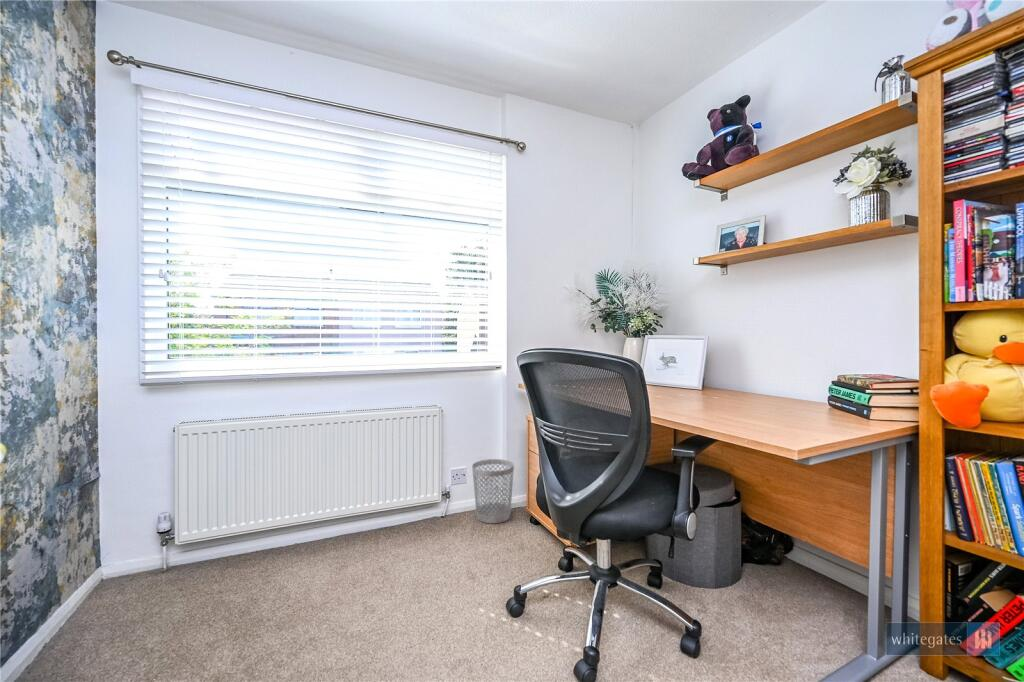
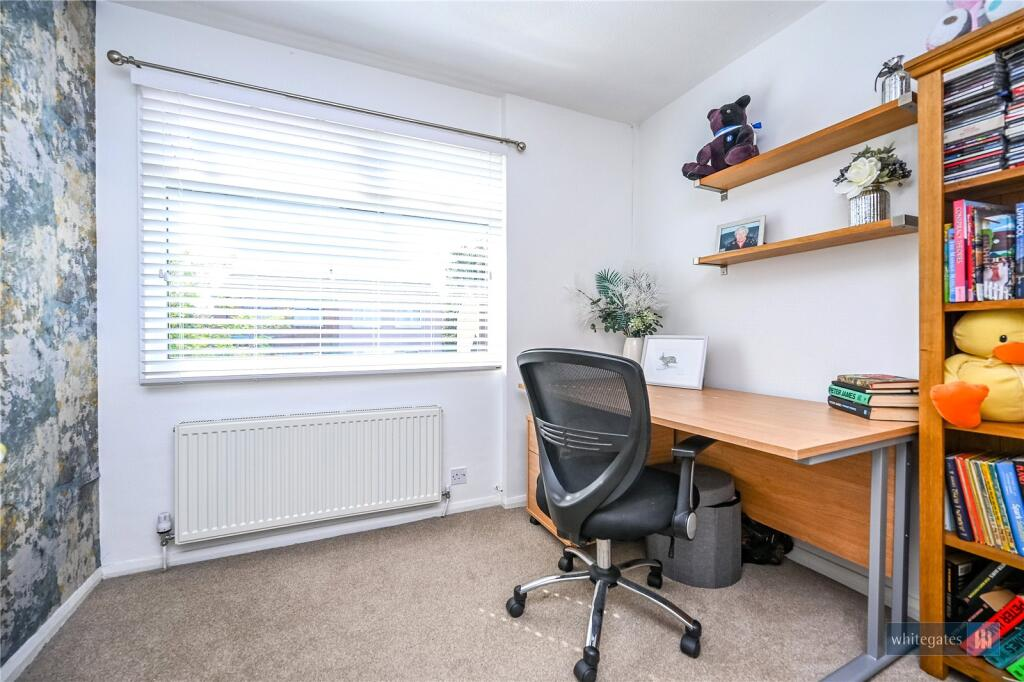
- wastebasket [471,458,515,524]
